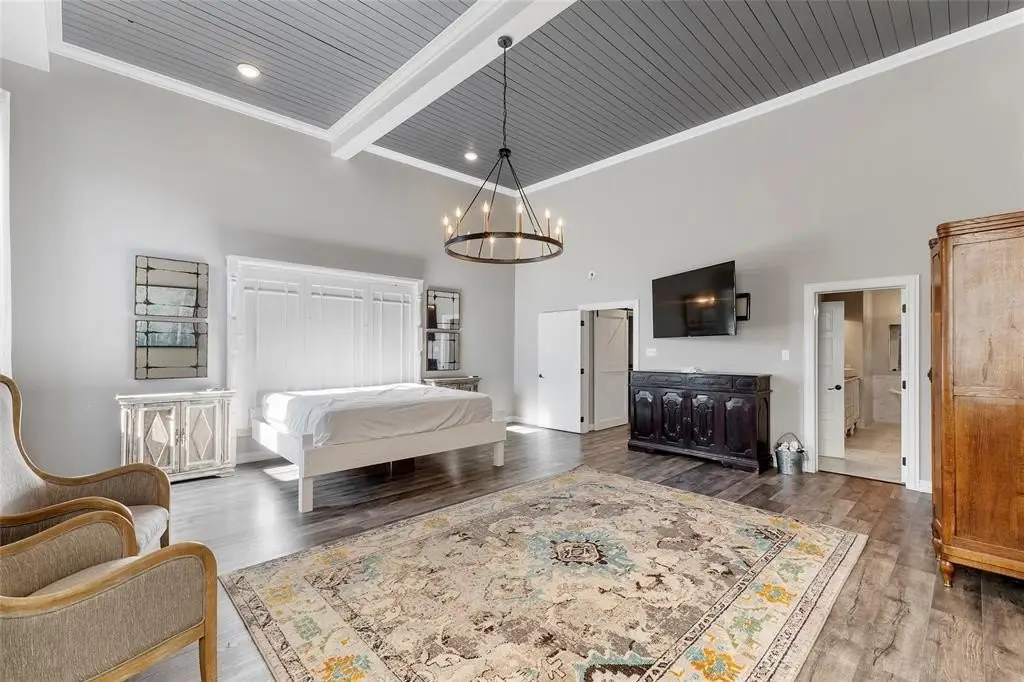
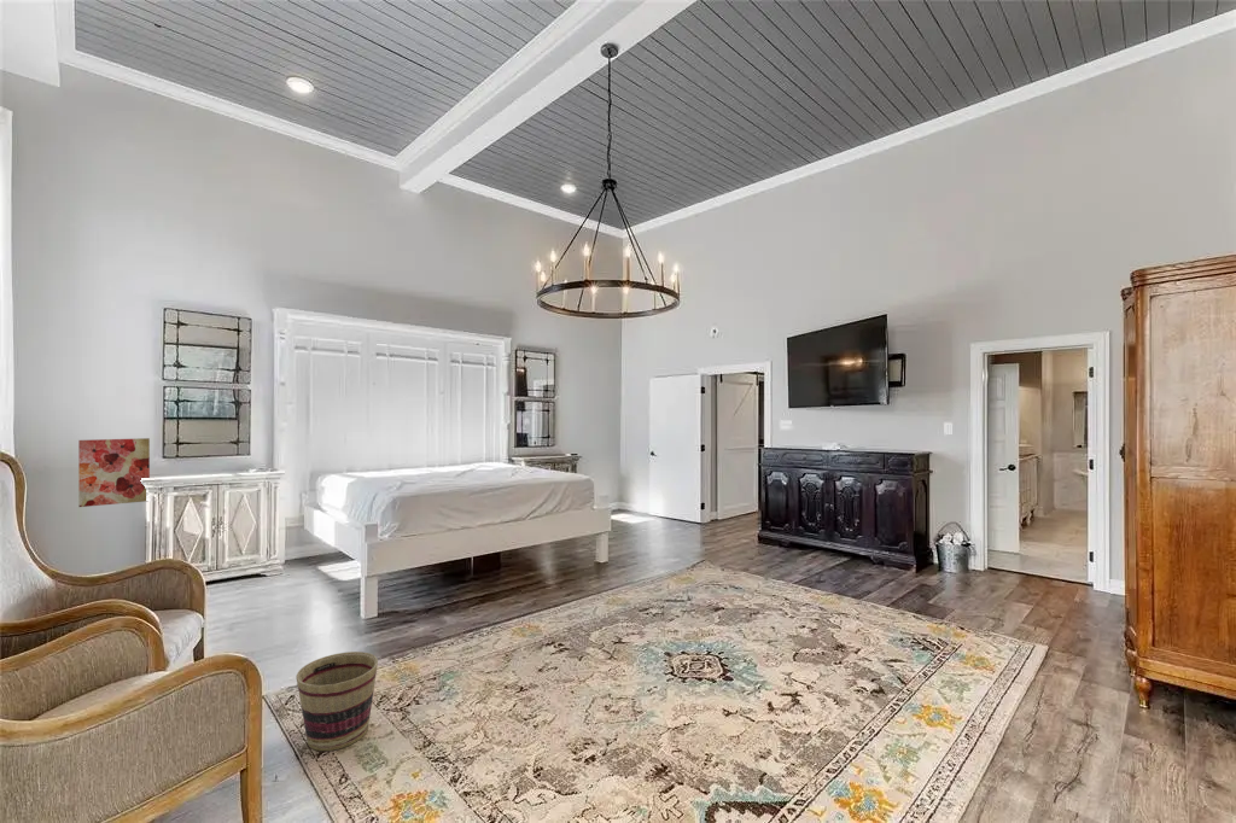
+ wall art [77,437,151,508]
+ basket [296,650,379,752]
